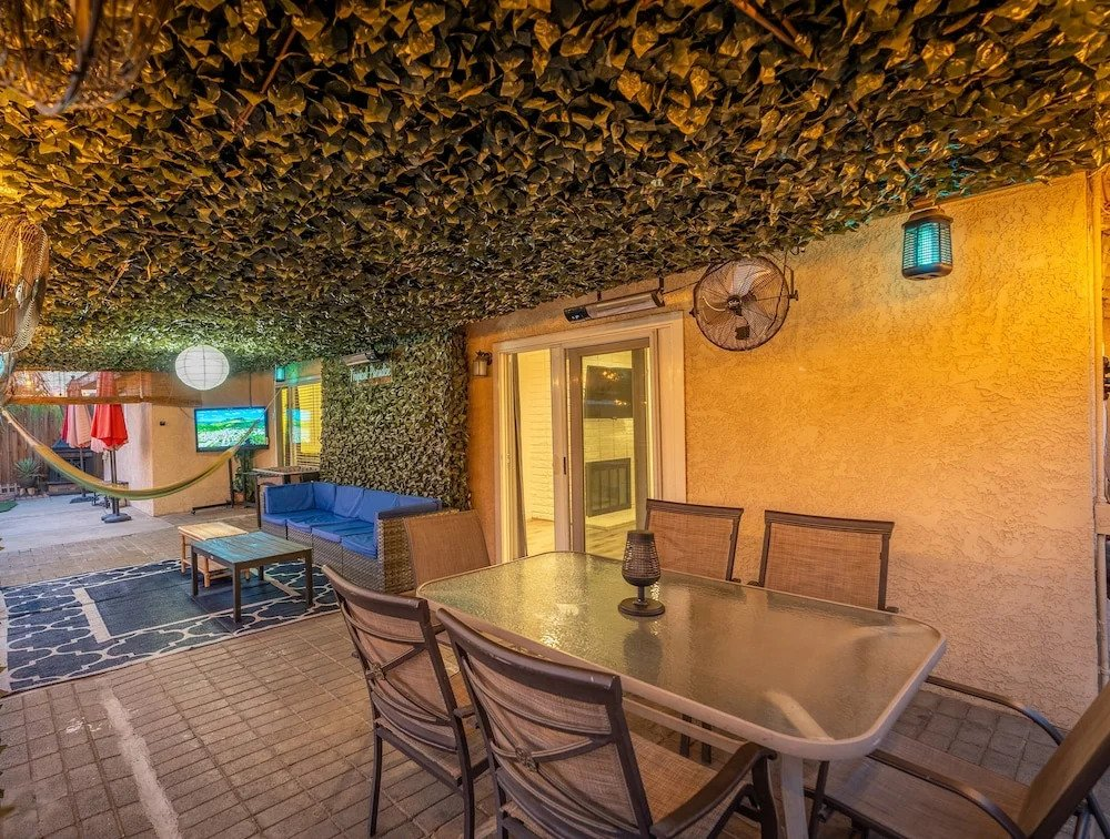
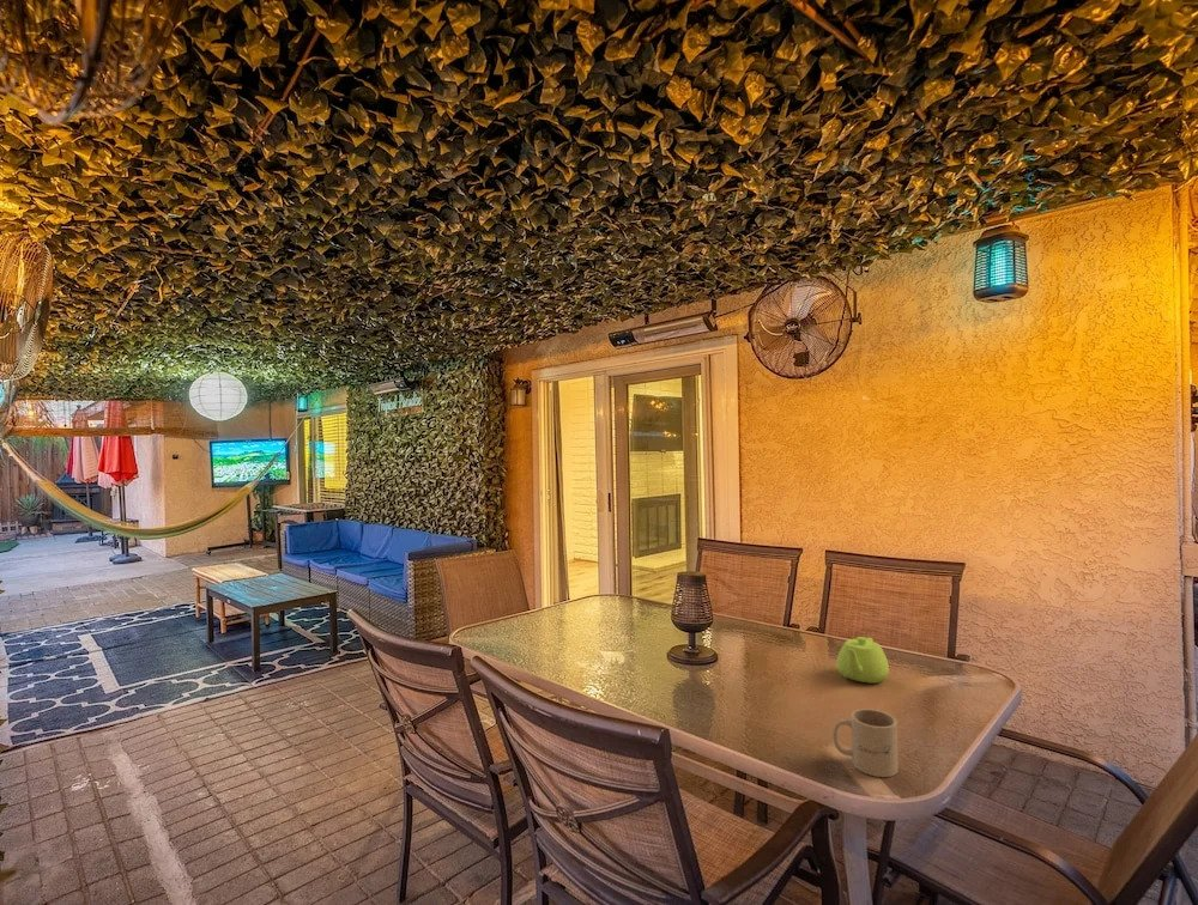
+ mug [831,707,900,778]
+ teapot [835,636,890,685]
